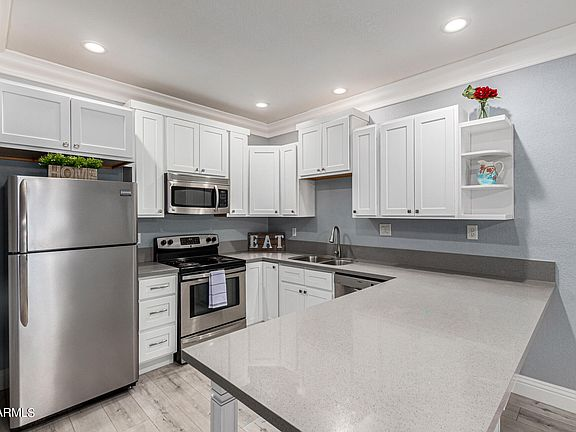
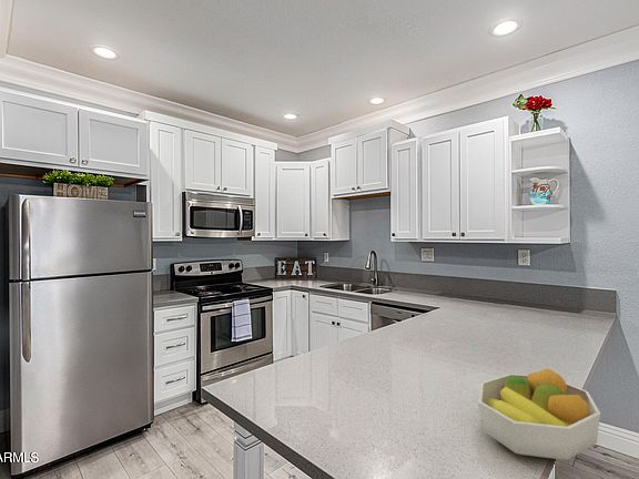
+ fruit bowl [477,368,601,460]
